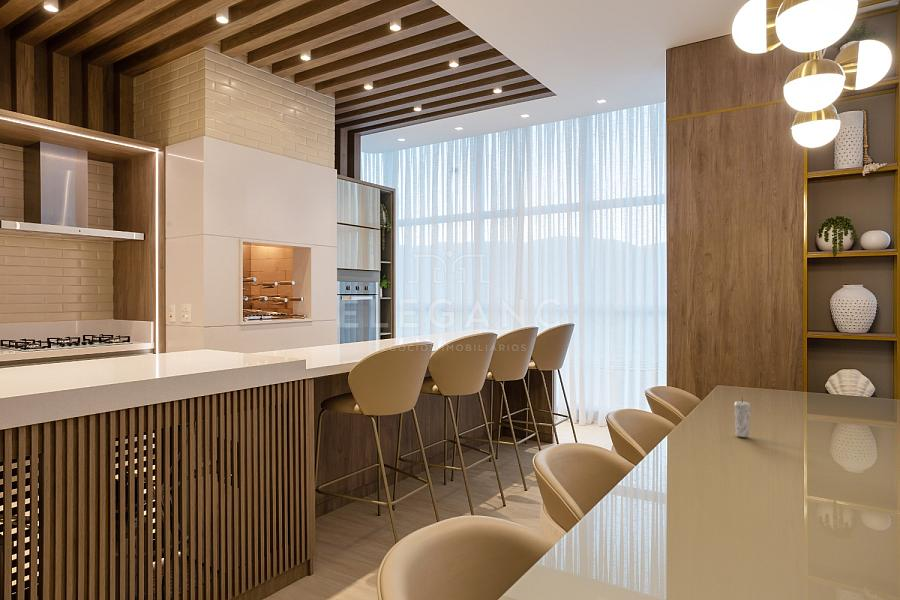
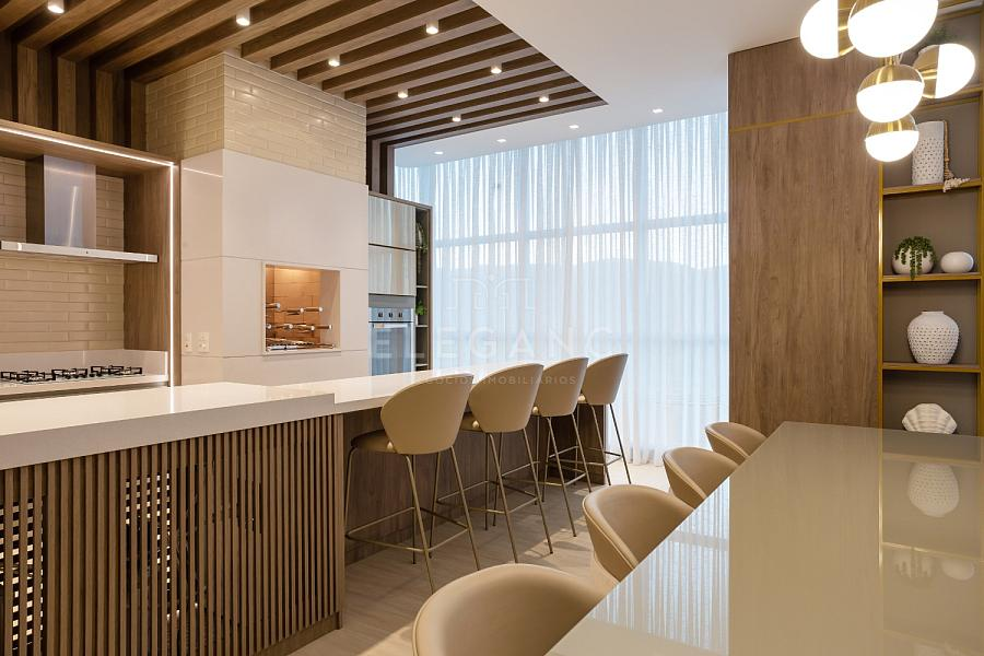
- candle [733,398,751,438]
